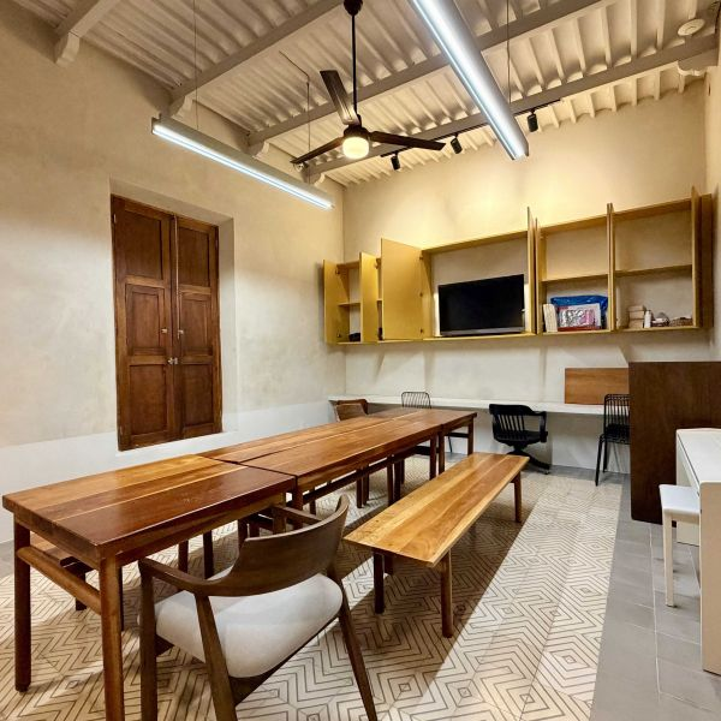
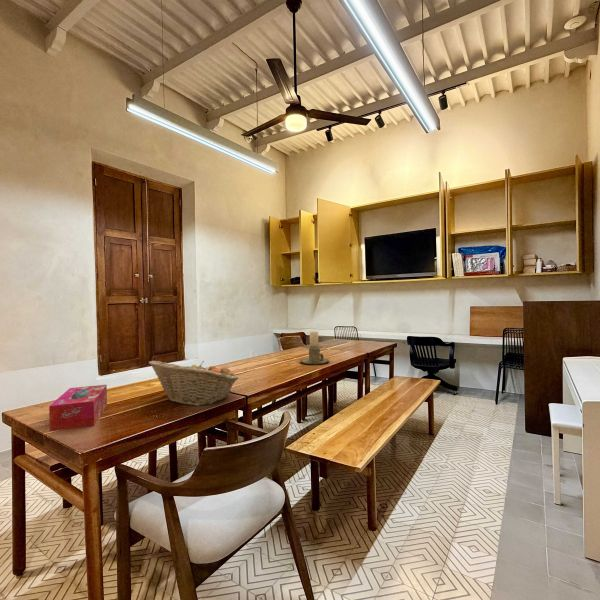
+ tissue box [48,384,108,432]
+ fruit basket [148,360,239,407]
+ candle holder [299,330,330,365]
